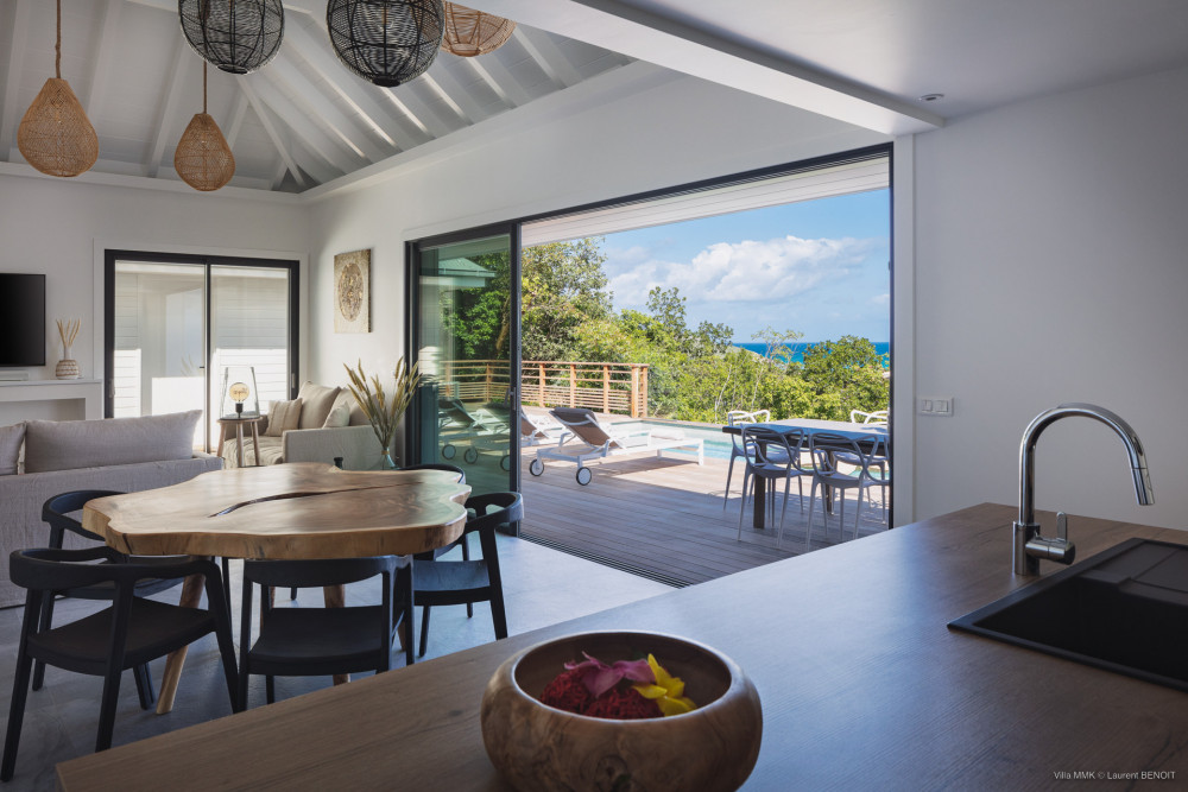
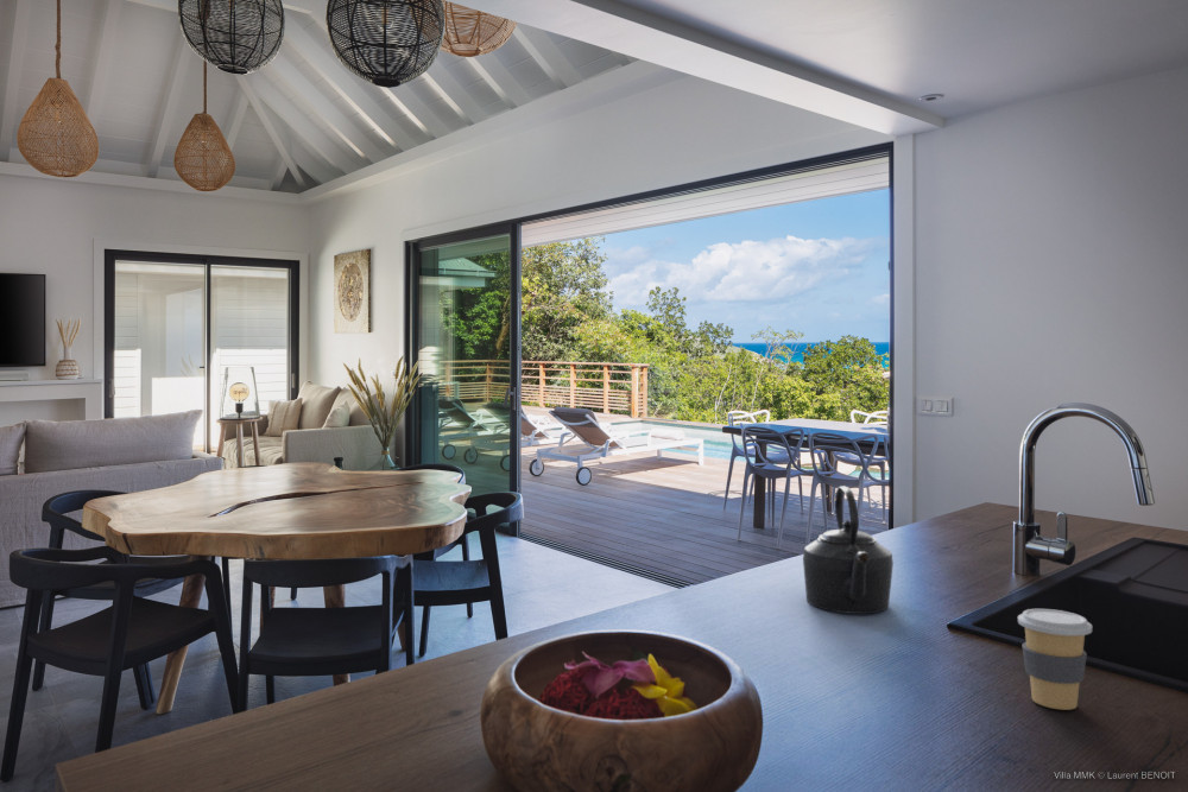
+ kettle [802,484,895,615]
+ coffee cup [1017,608,1093,711]
